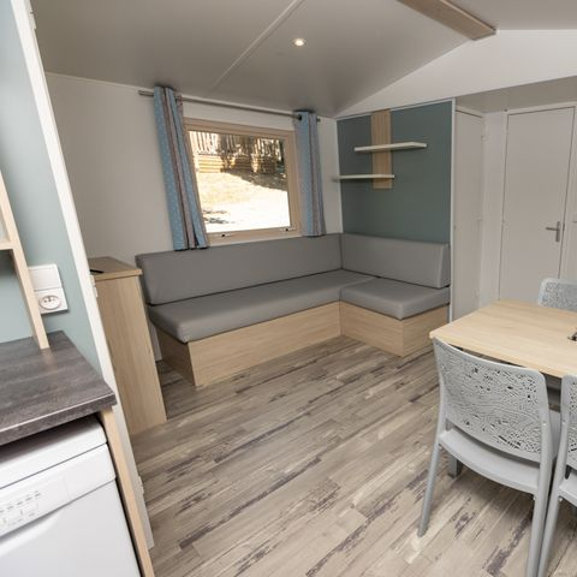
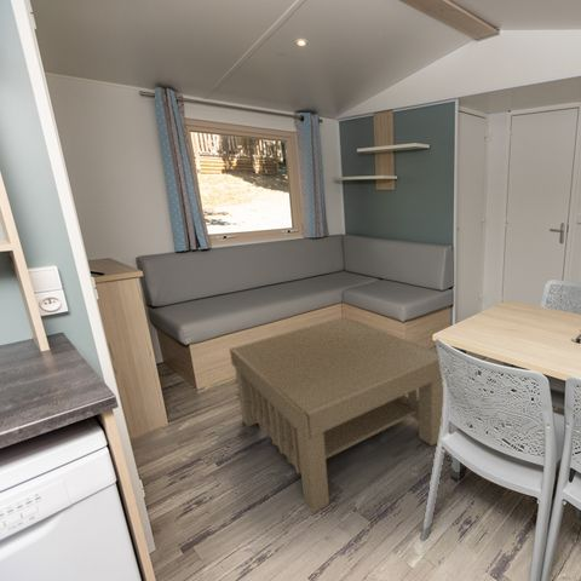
+ coffee table [229,315,444,513]
